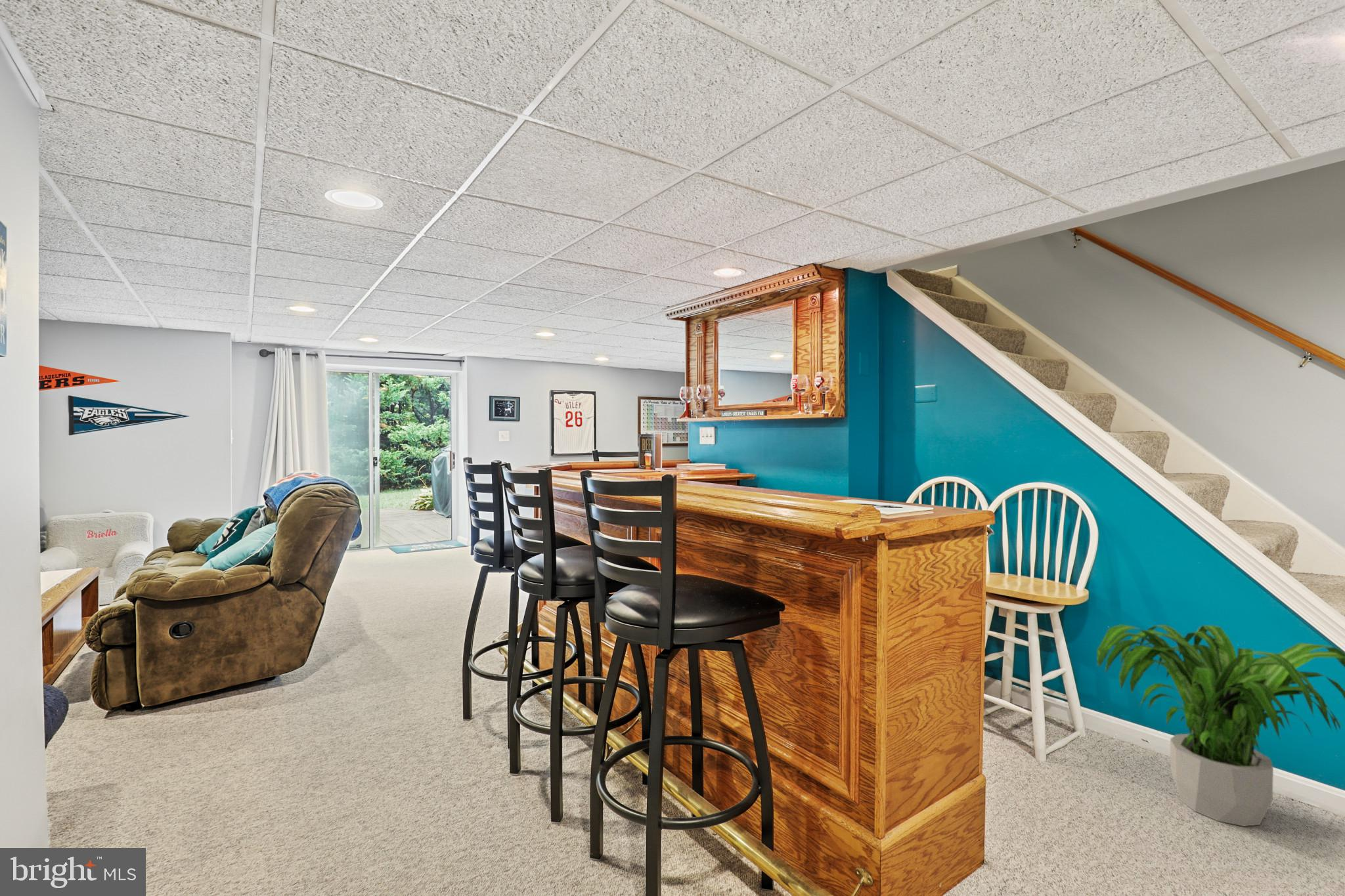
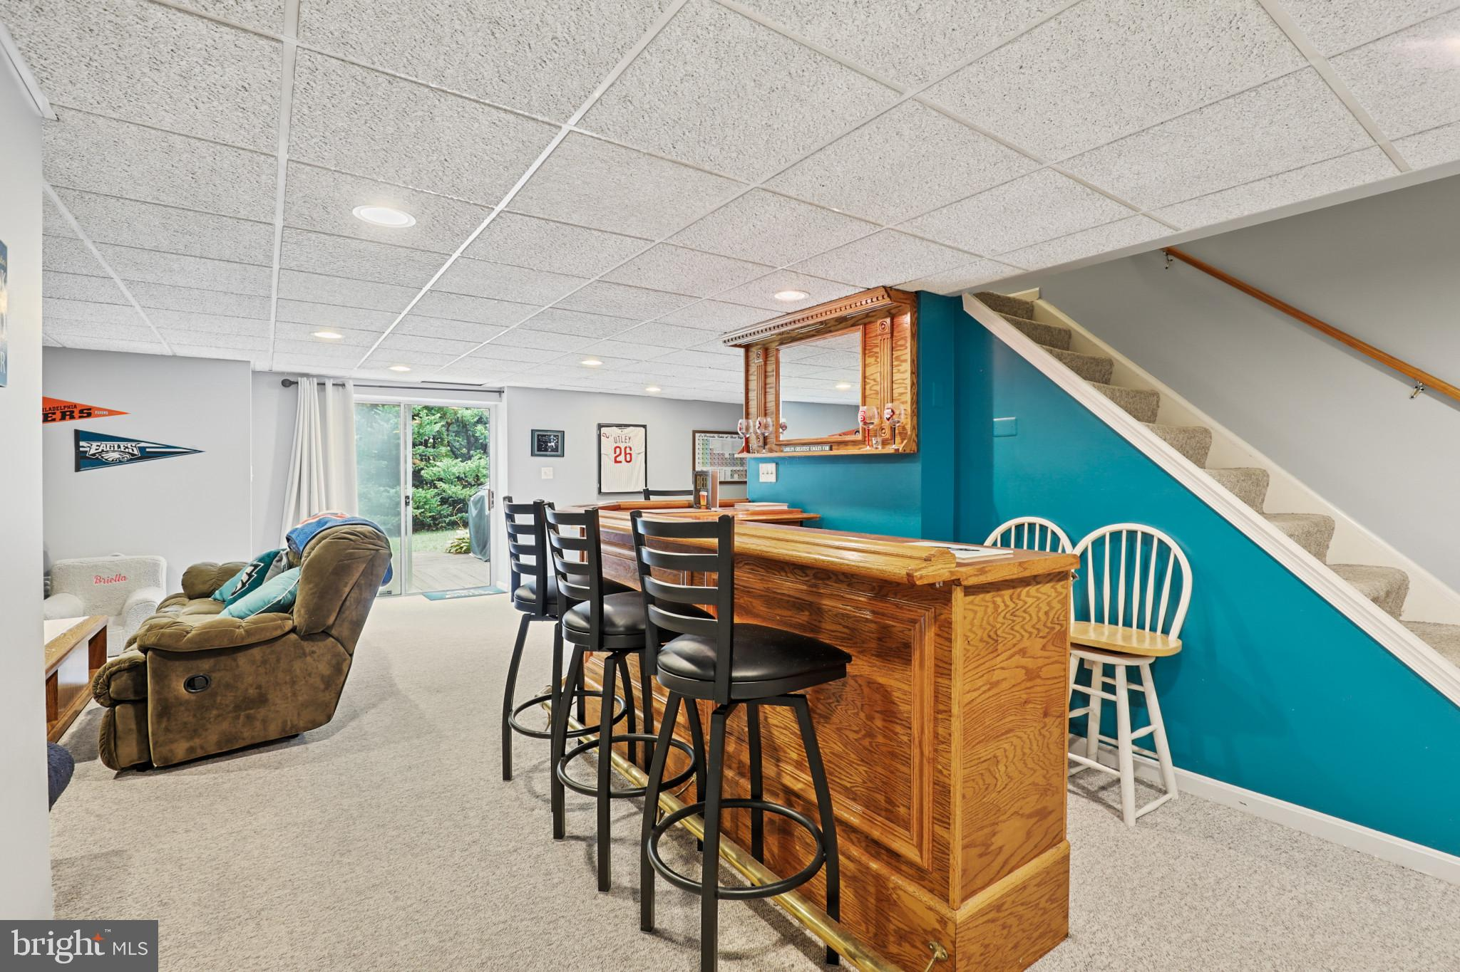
- potted plant [1096,624,1345,827]
